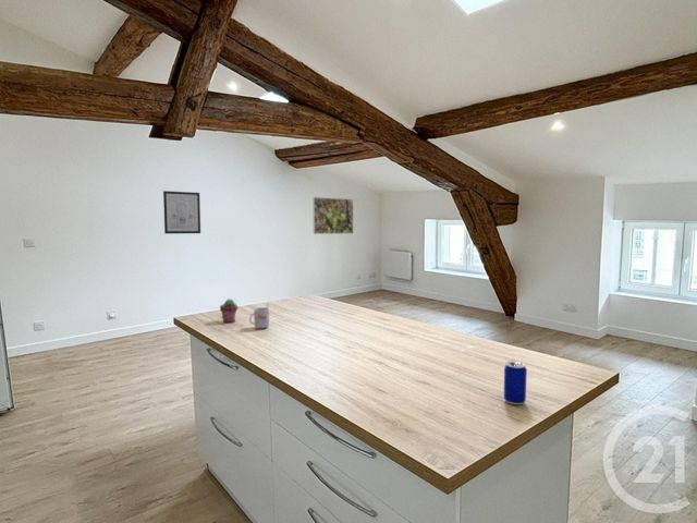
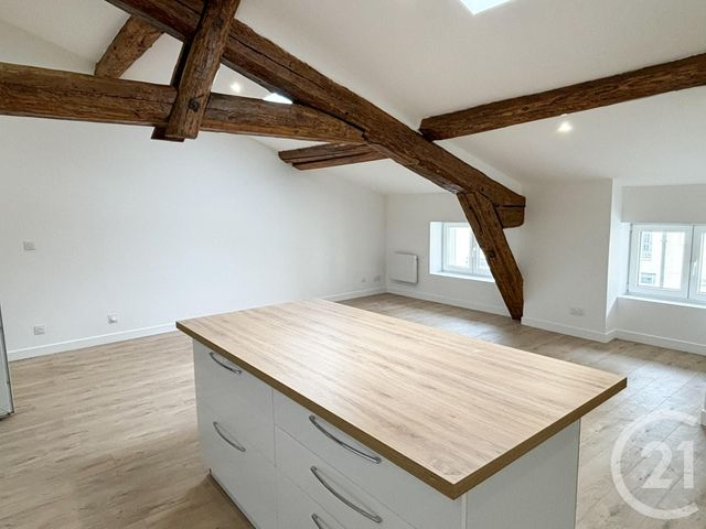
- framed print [311,196,354,235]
- wall art [162,190,201,234]
- beer can [503,360,528,406]
- mug [248,302,270,329]
- potted succulent [219,297,239,324]
